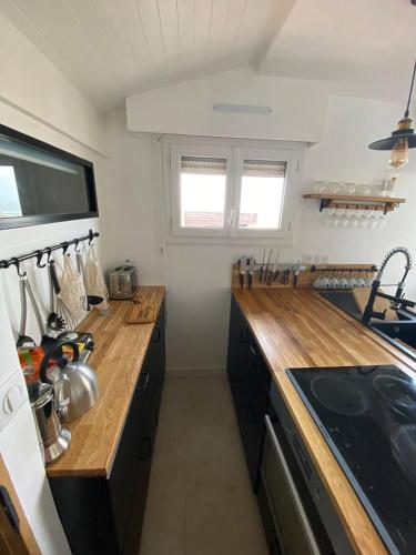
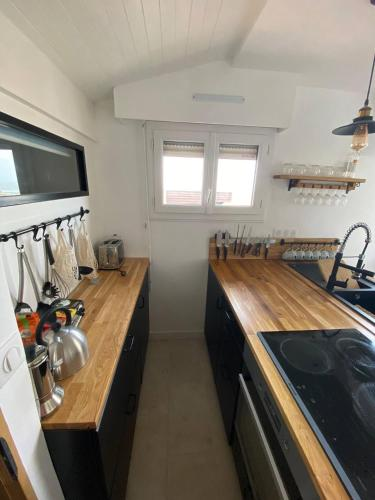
- cutting board [125,299,159,324]
